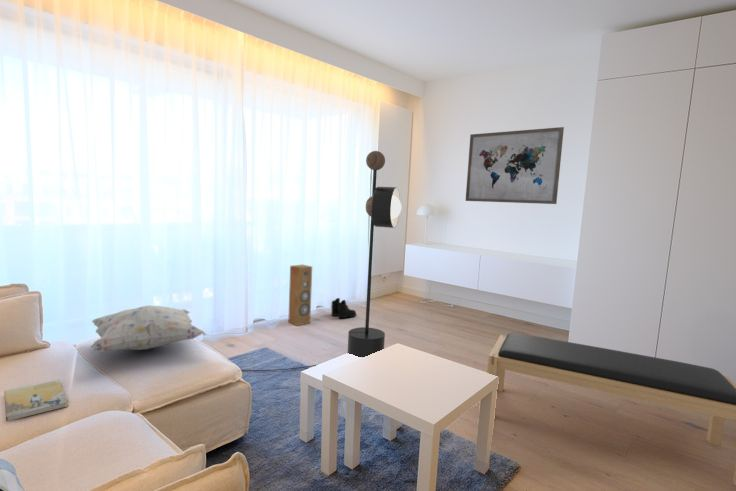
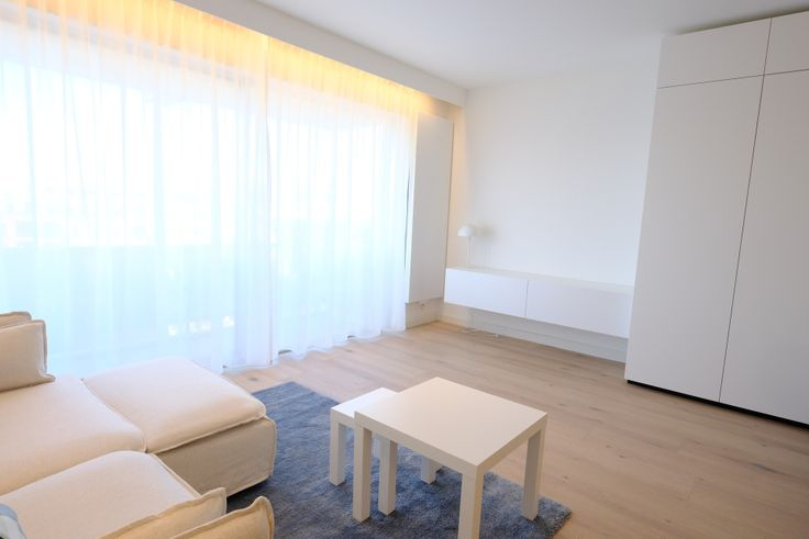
- boots [330,297,357,319]
- decorative pillow [89,304,206,353]
- bench [486,332,736,487]
- speaker [287,264,313,327]
- wall art [465,126,565,205]
- book [3,378,69,422]
- floor lamp [240,150,402,372]
